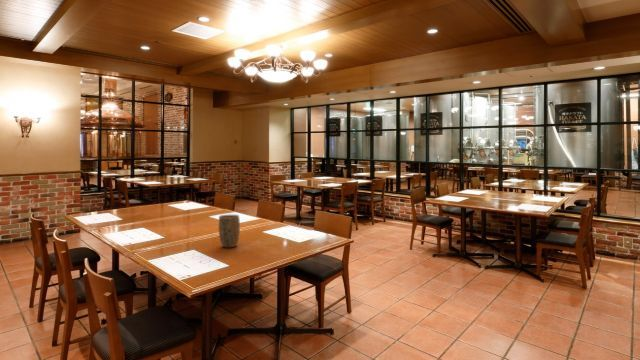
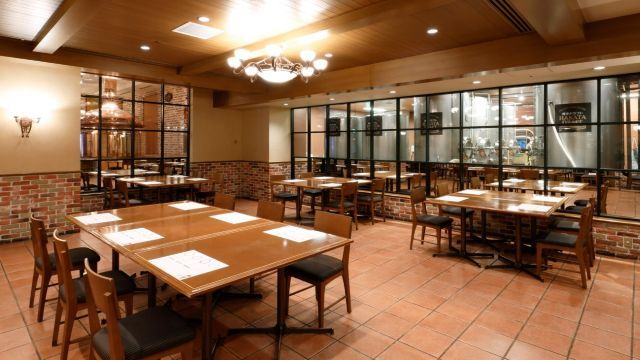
- plant pot [218,214,241,248]
